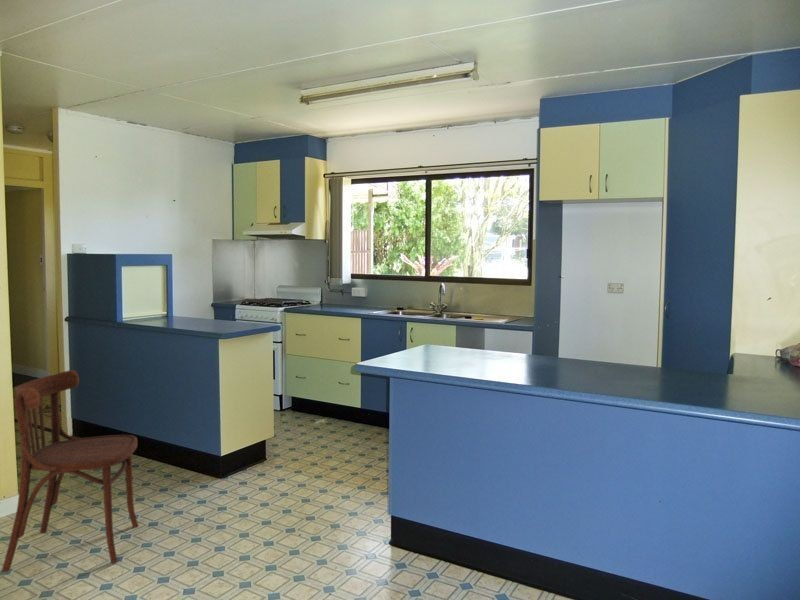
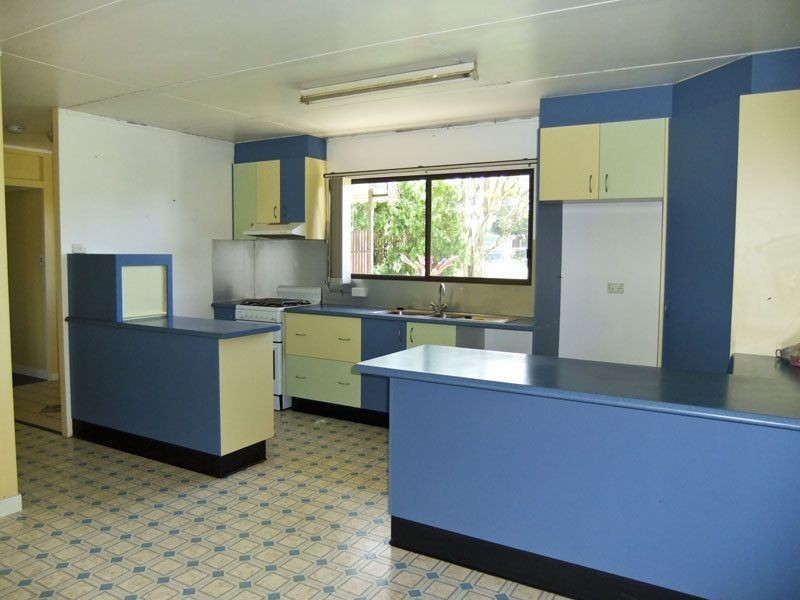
- dining chair [1,369,139,574]
